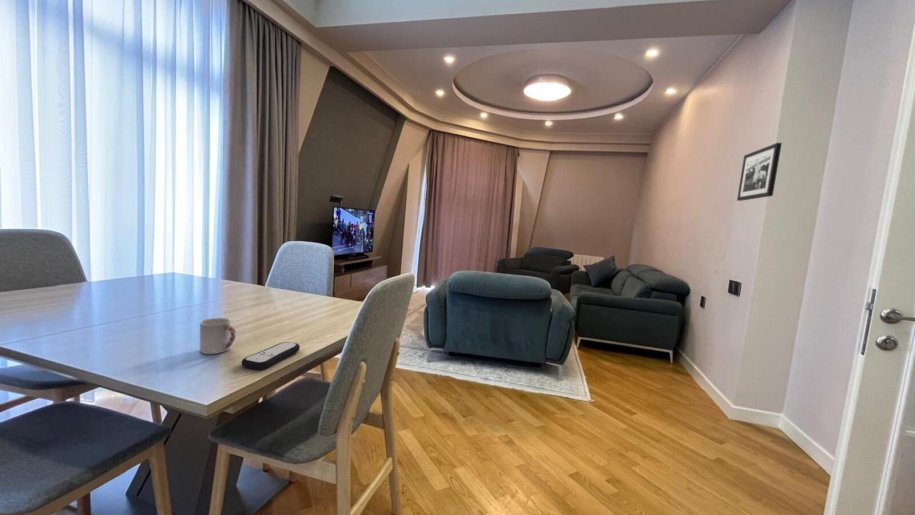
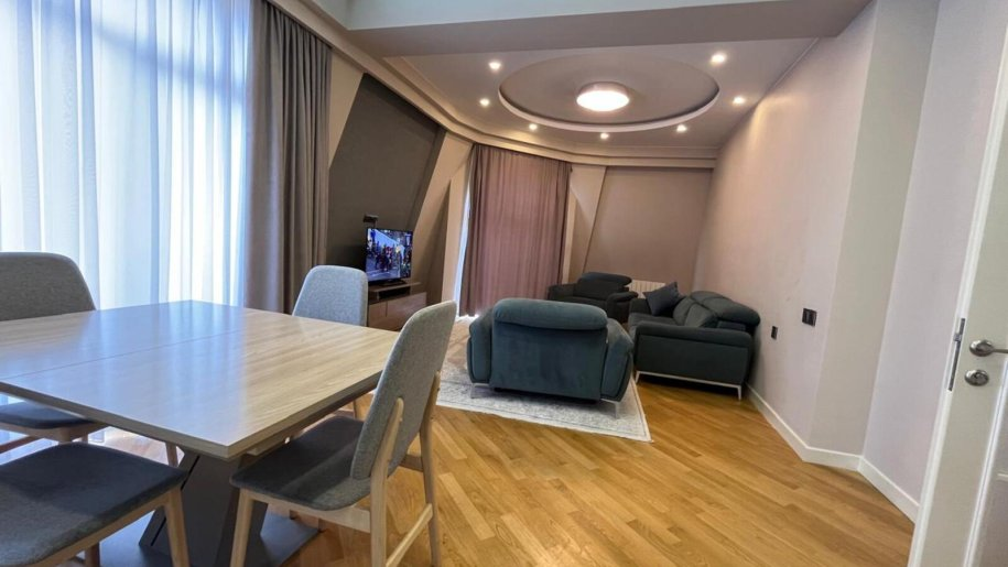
- cup [199,317,237,355]
- picture frame [736,142,783,202]
- remote control [240,341,301,371]
